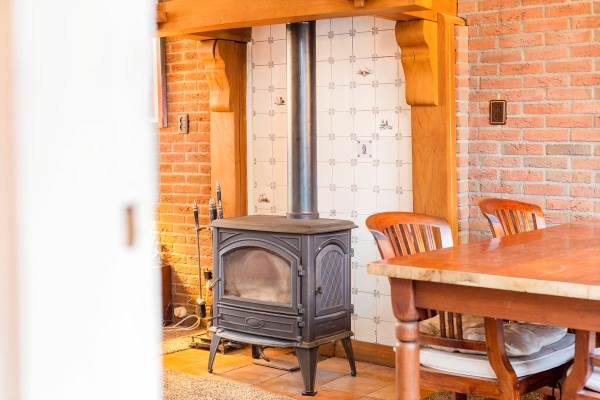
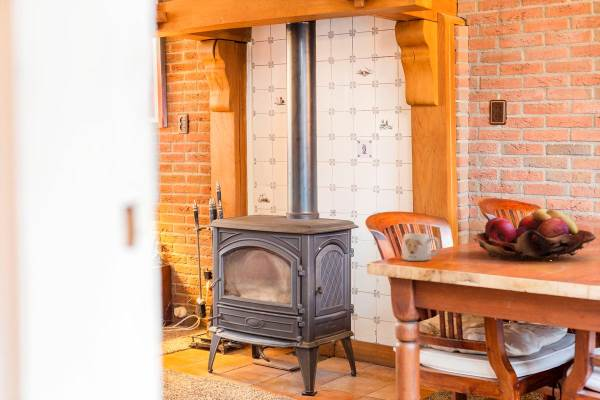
+ fruit basket [472,208,597,262]
+ mug [401,232,441,262]
